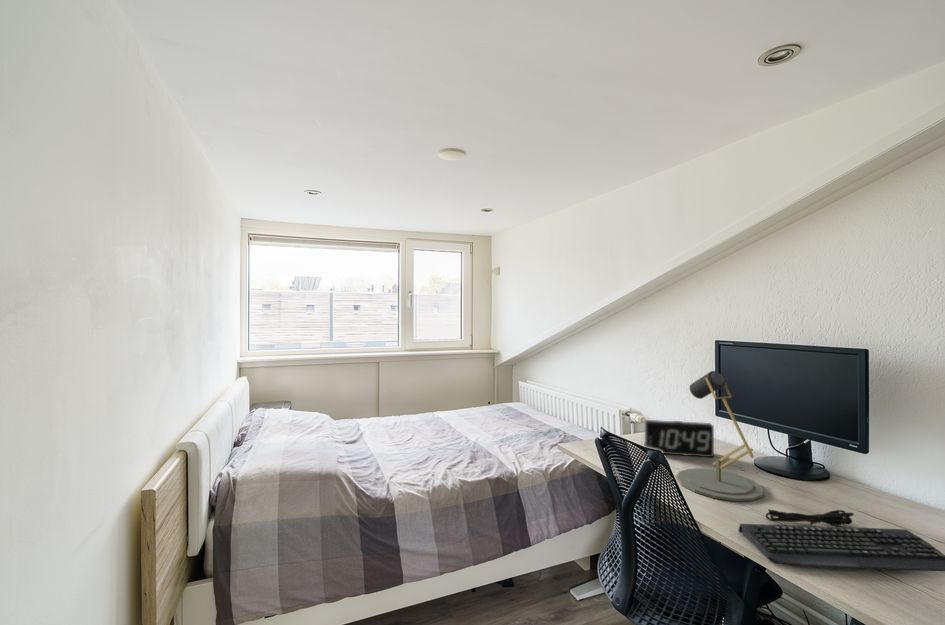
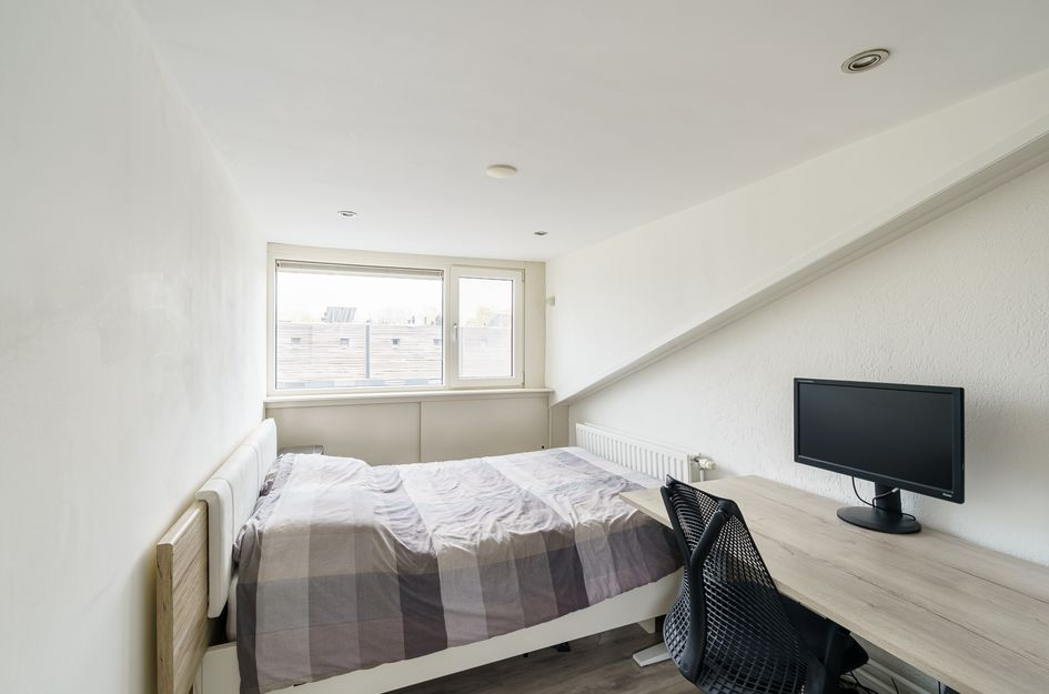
- keyboard [737,508,945,572]
- alarm clock [643,419,715,458]
- desk lamp [675,370,764,502]
